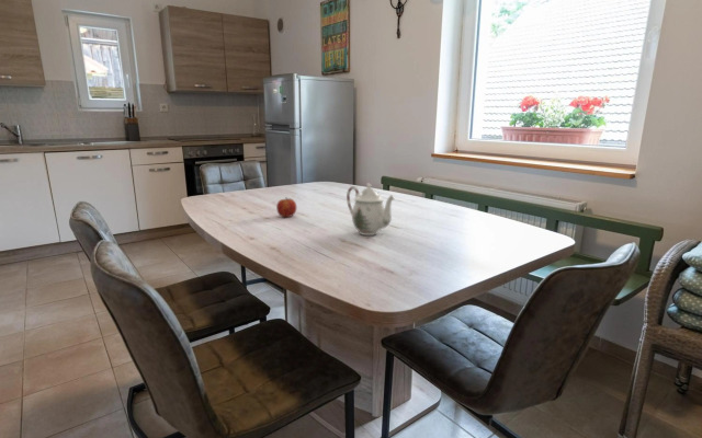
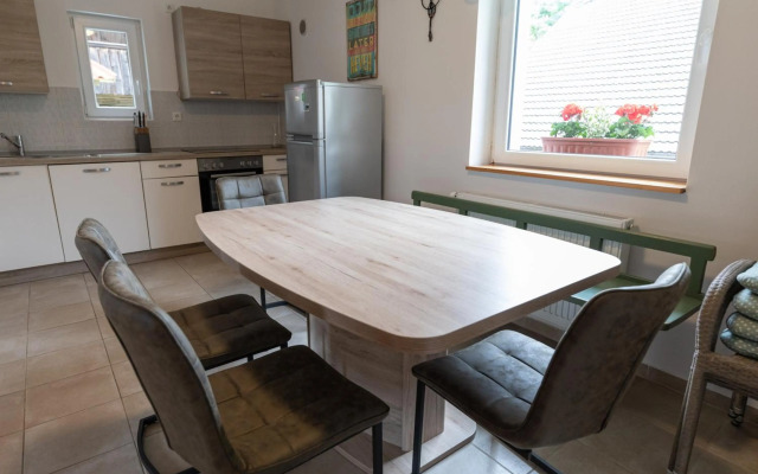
- fruit [275,196,297,218]
- teapot [346,182,396,237]
